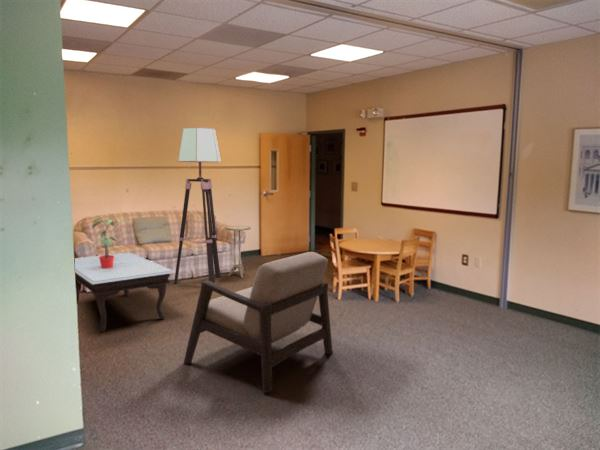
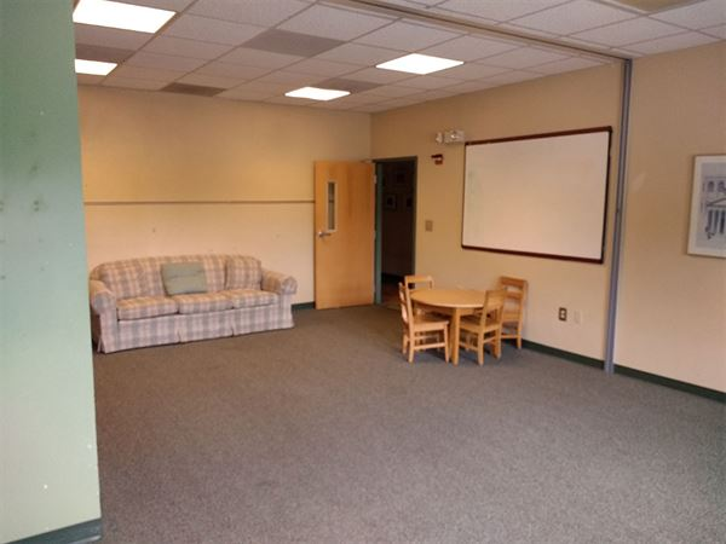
- coffee table [74,252,175,333]
- side table [224,225,252,279]
- floor lamp [173,126,222,285]
- potted plant [90,216,129,269]
- armchair [183,251,334,394]
